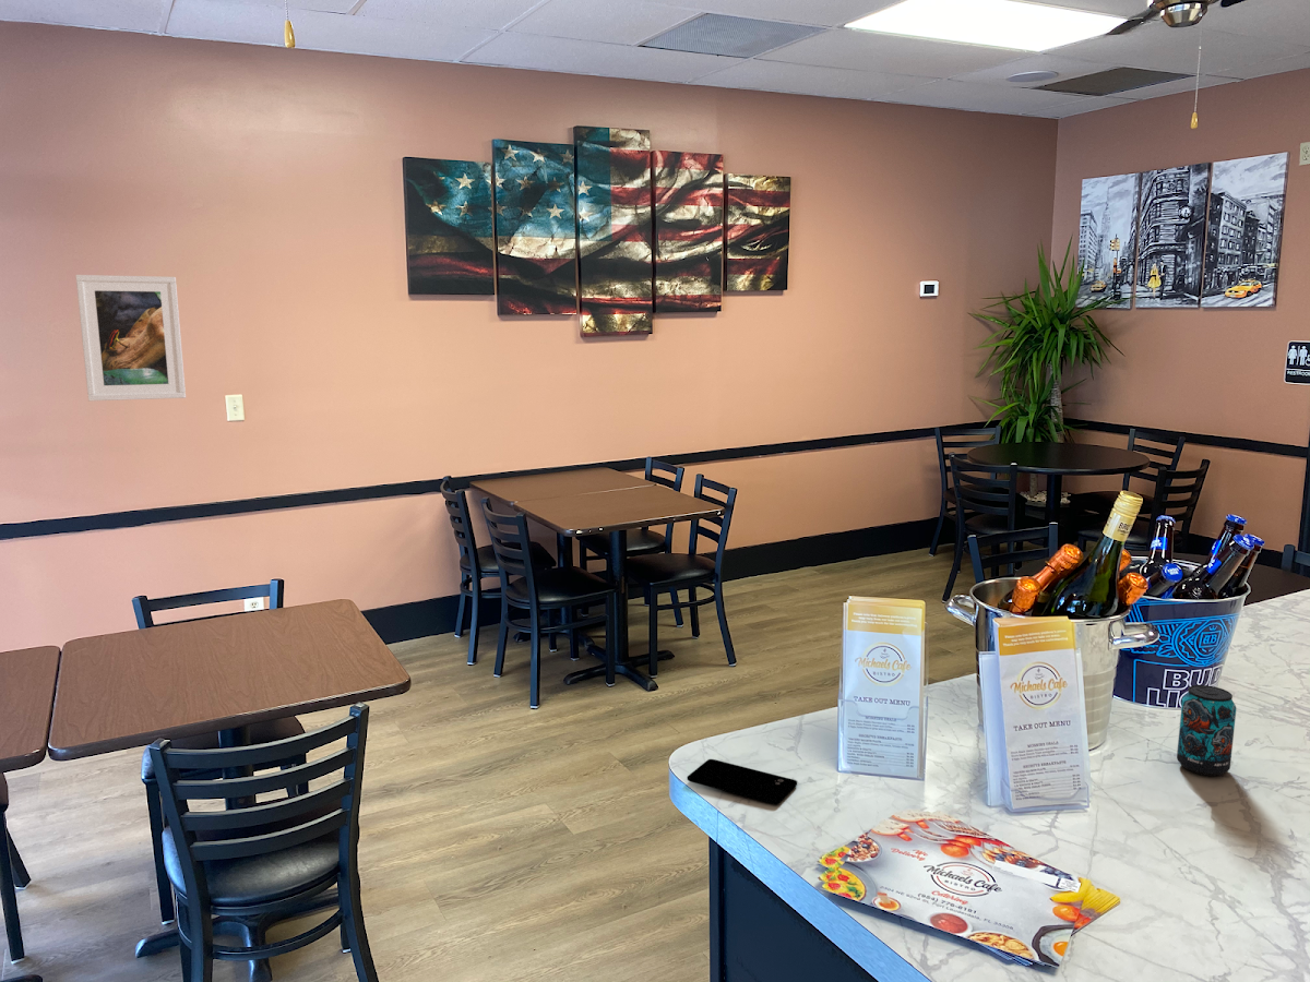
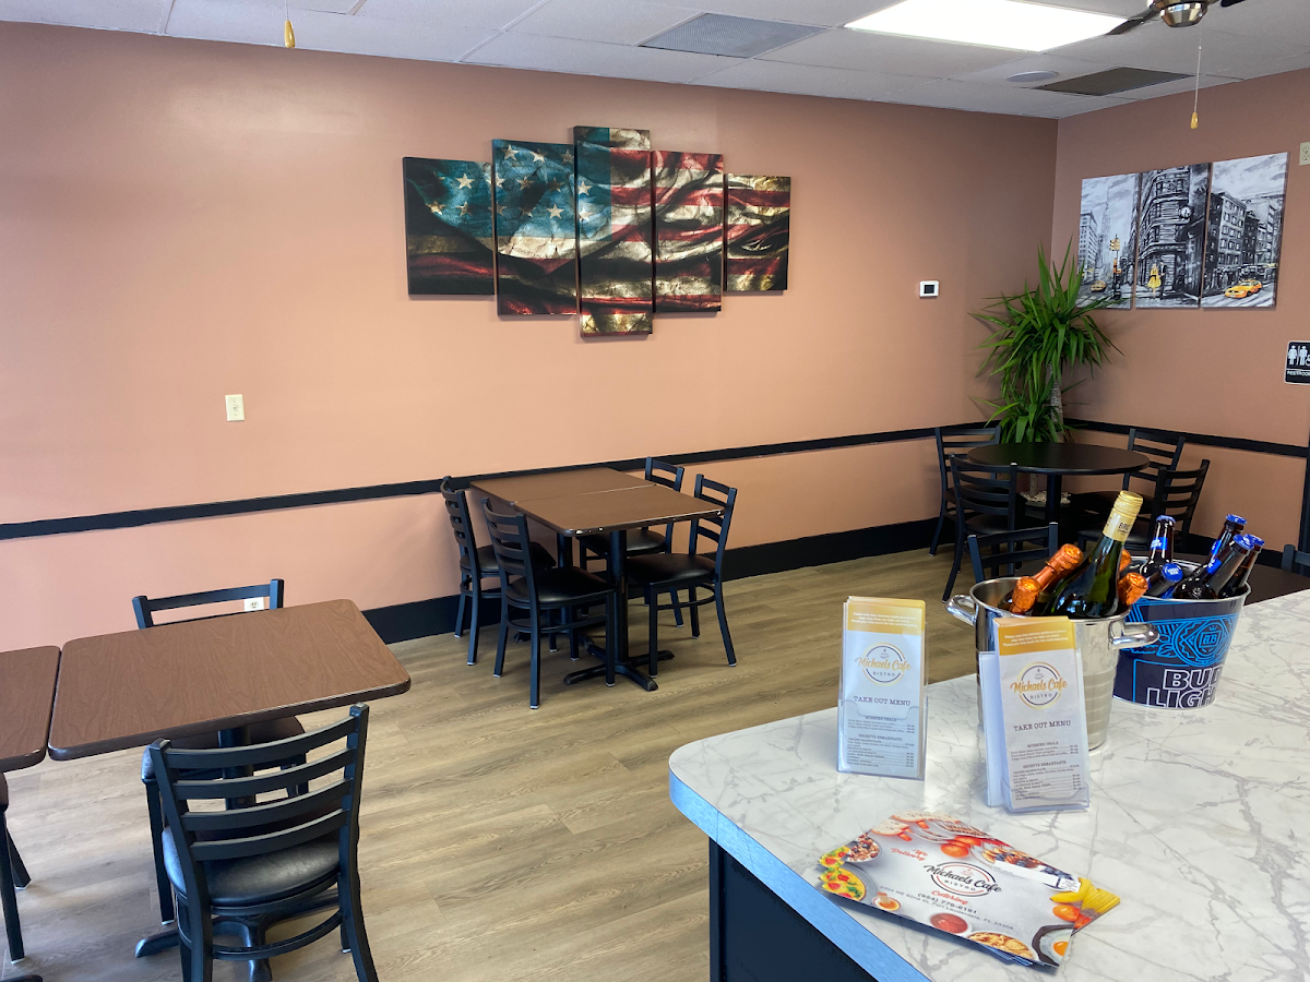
- beverage can [1176,684,1237,777]
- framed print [74,274,187,402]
- smartphone [686,758,798,805]
